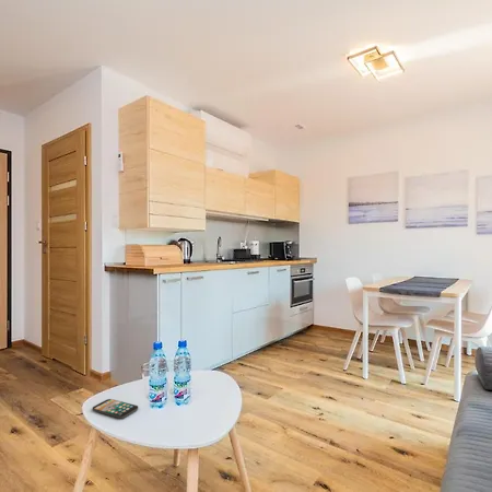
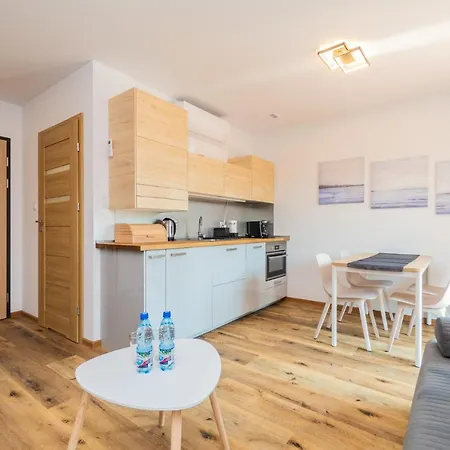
- smartphone [92,398,139,420]
